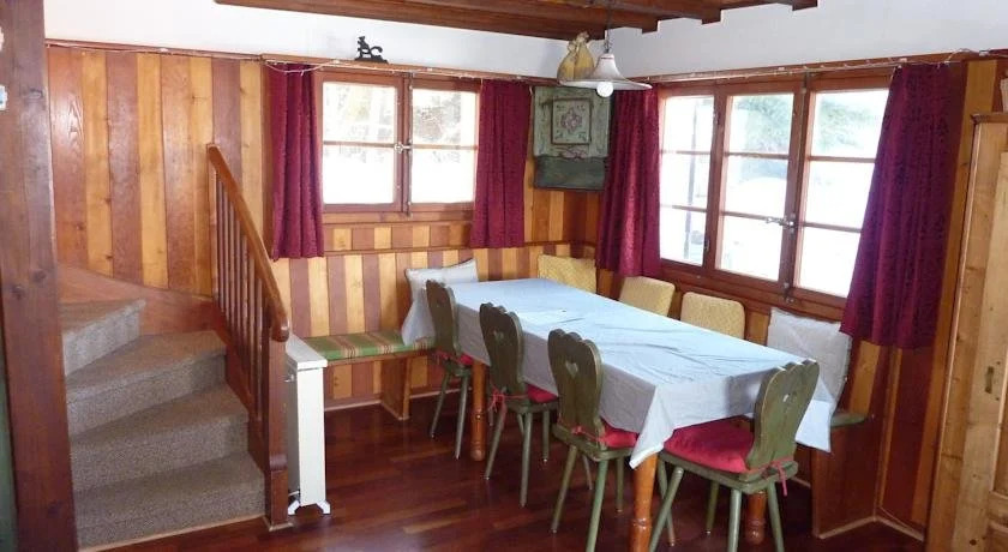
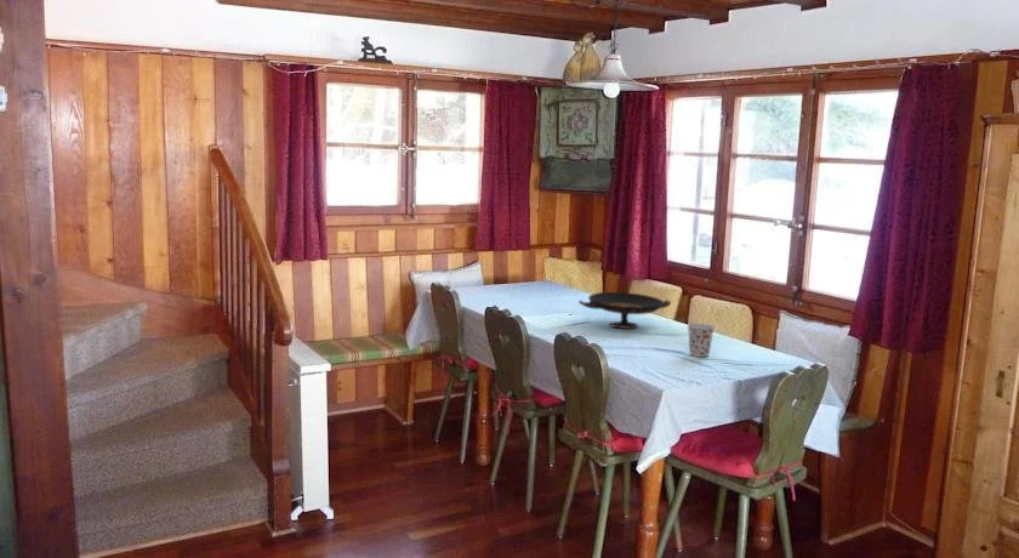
+ cup [687,323,716,358]
+ decorative bowl [577,291,672,330]
